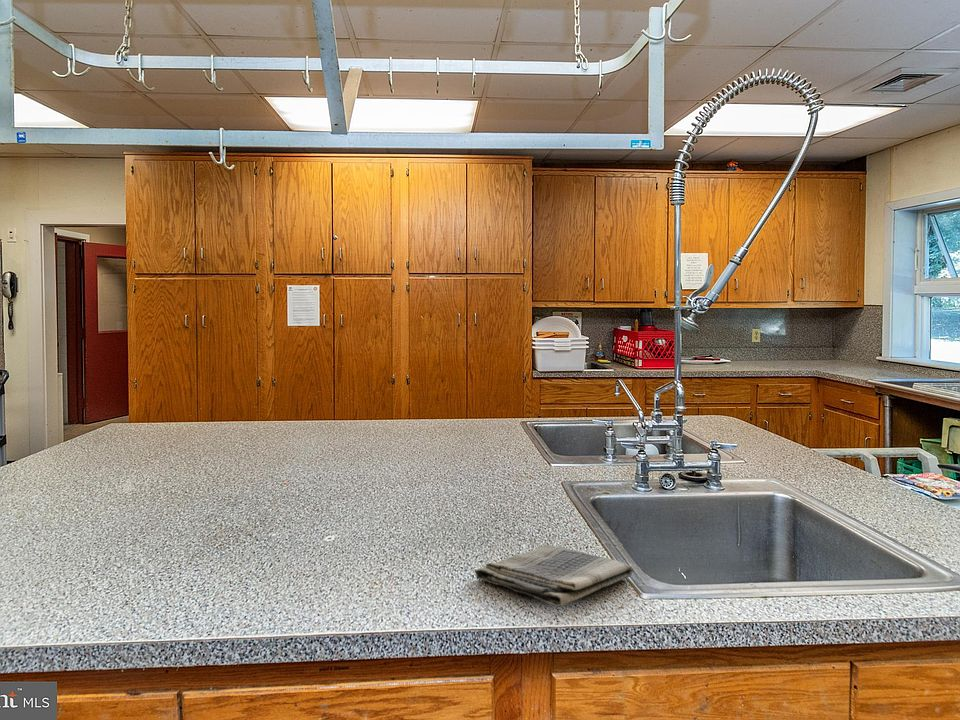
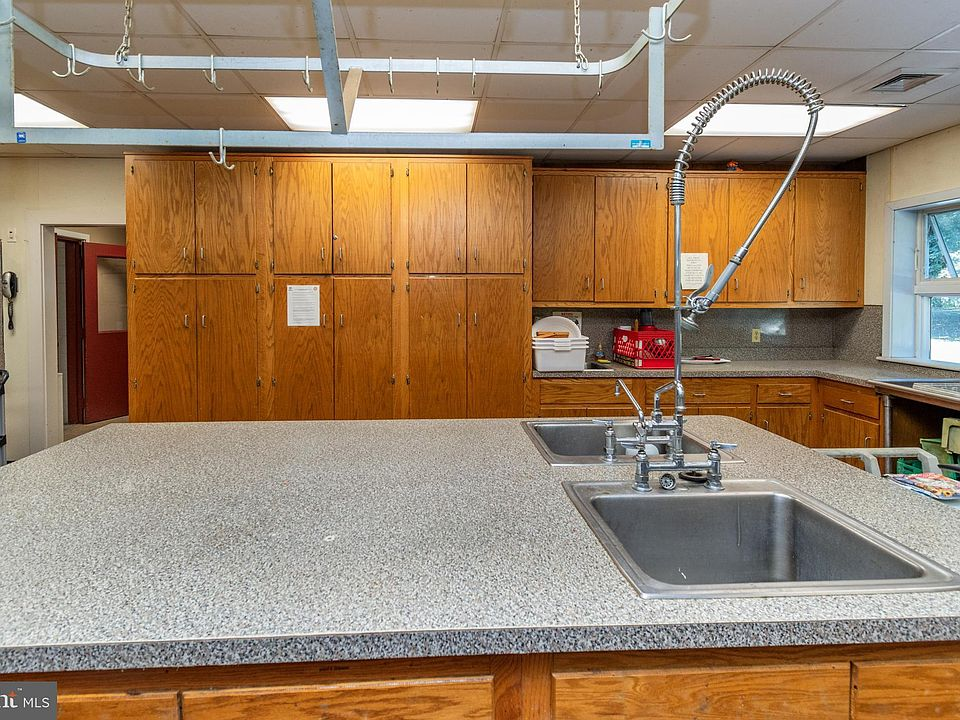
- dish towel [474,543,635,607]
